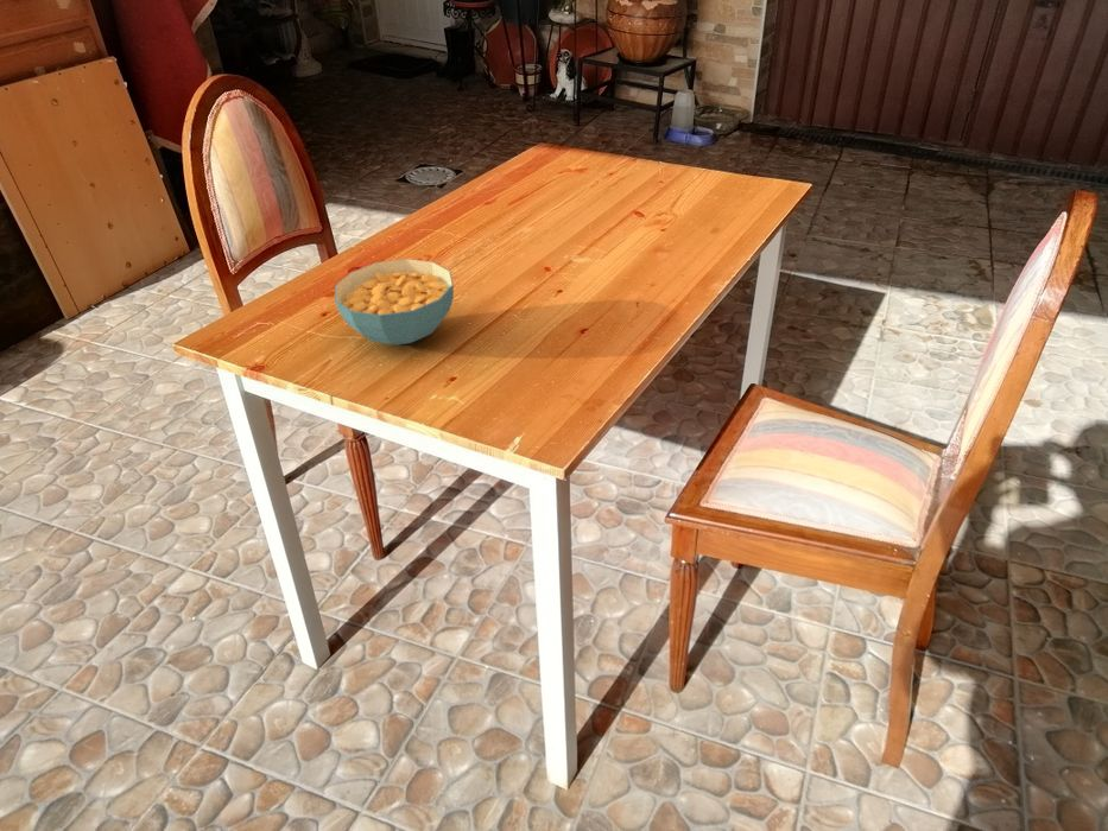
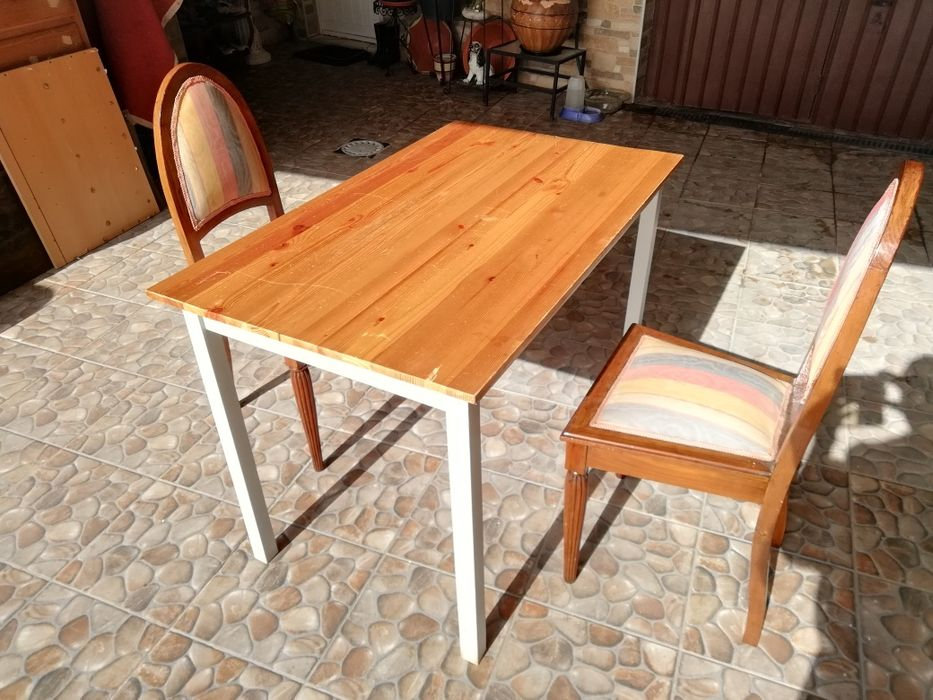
- cereal bowl [334,258,455,347]
